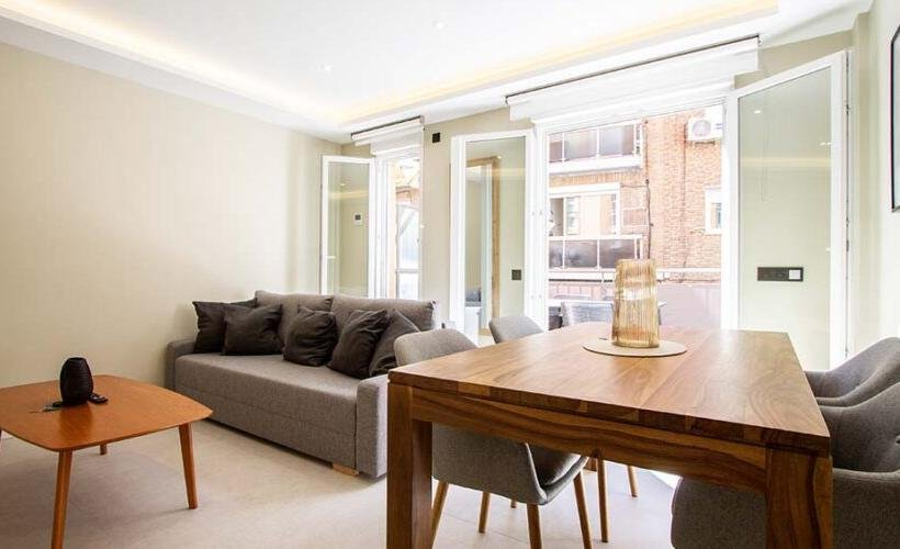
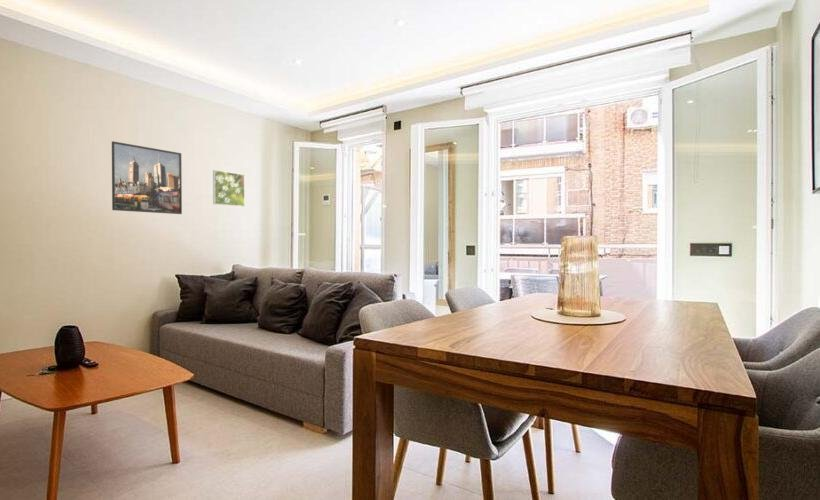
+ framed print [212,169,246,208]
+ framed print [111,140,183,215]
